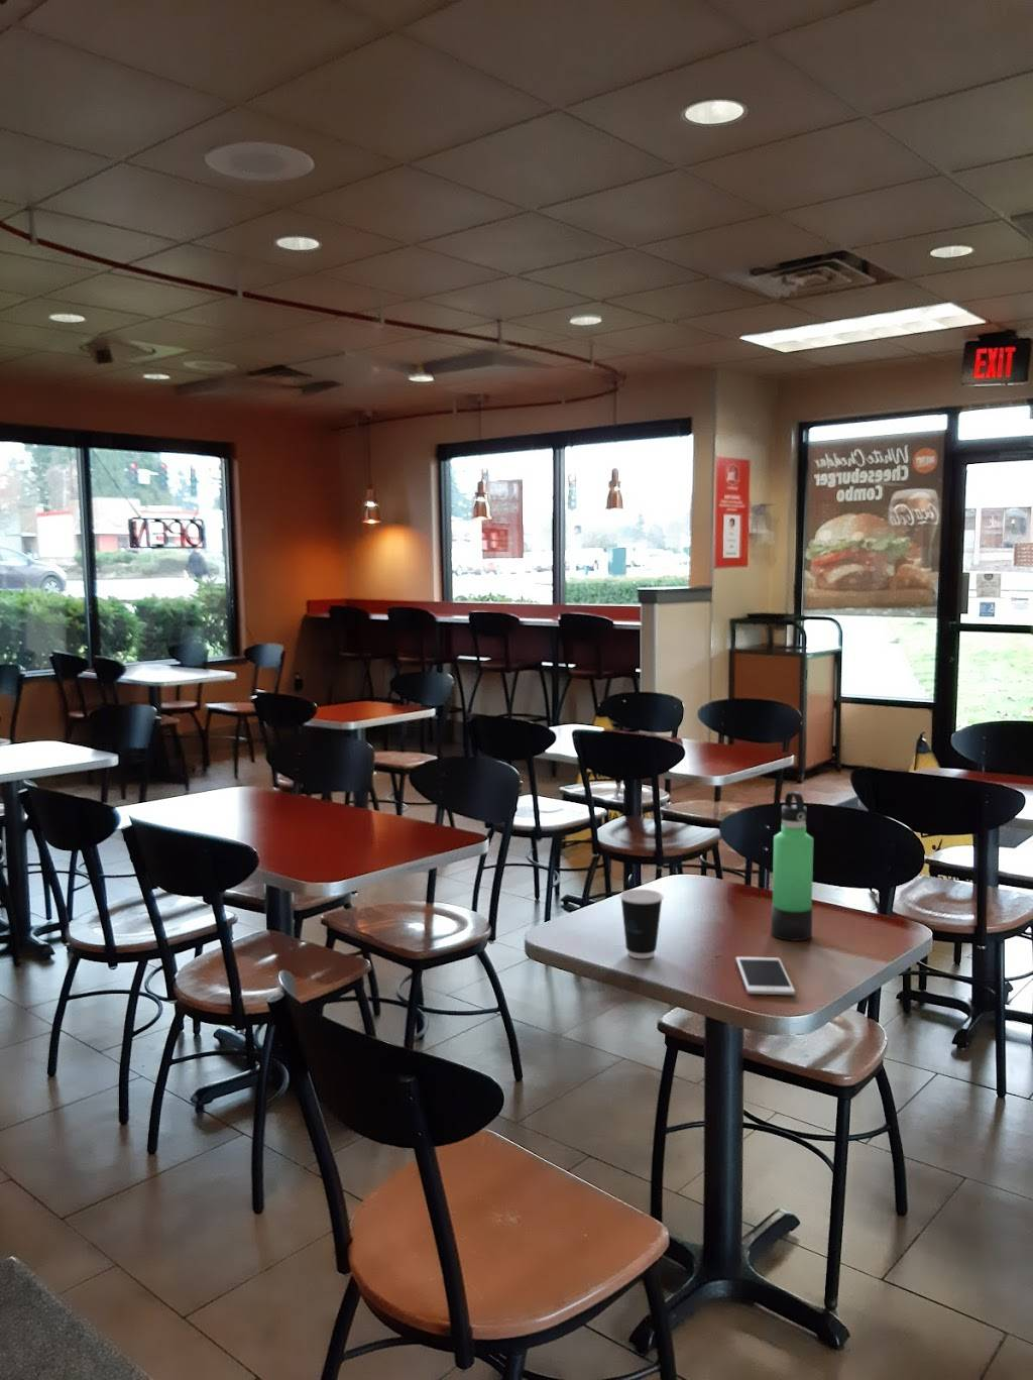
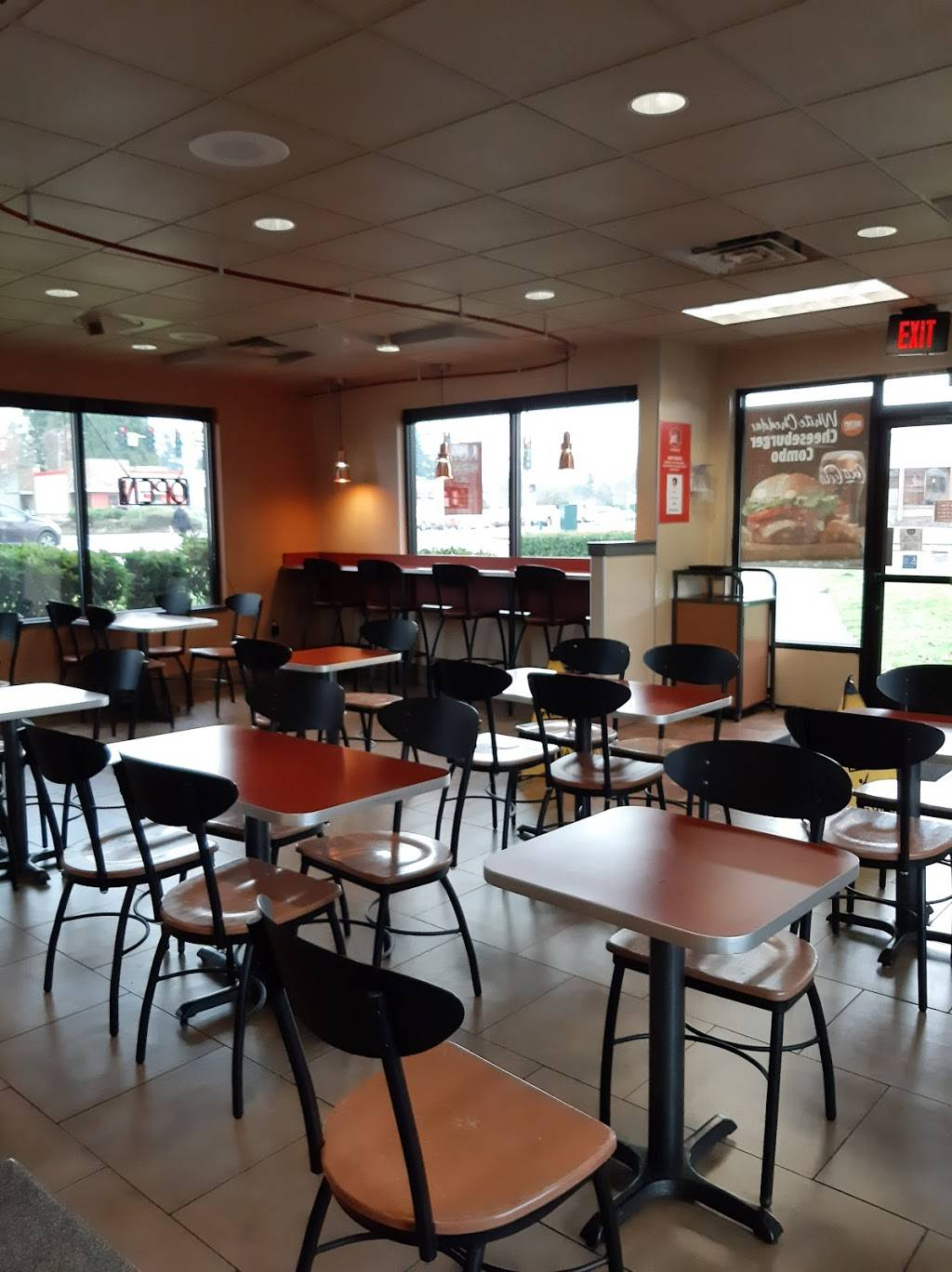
- thermos bottle [769,791,814,942]
- dixie cup [618,889,665,959]
- cell phone [736,956,796,996]
